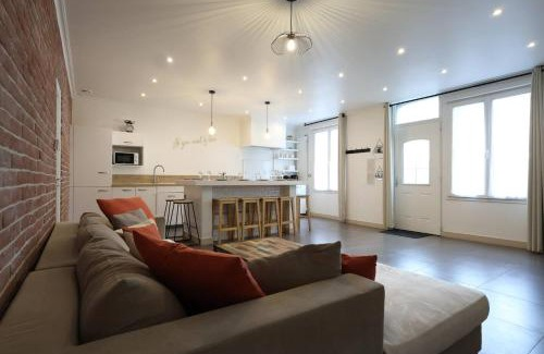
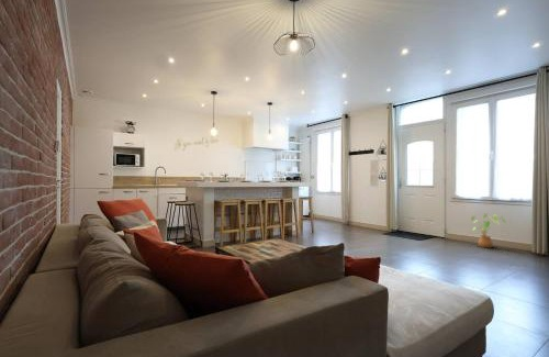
+ house plant [470,212,507,248]
